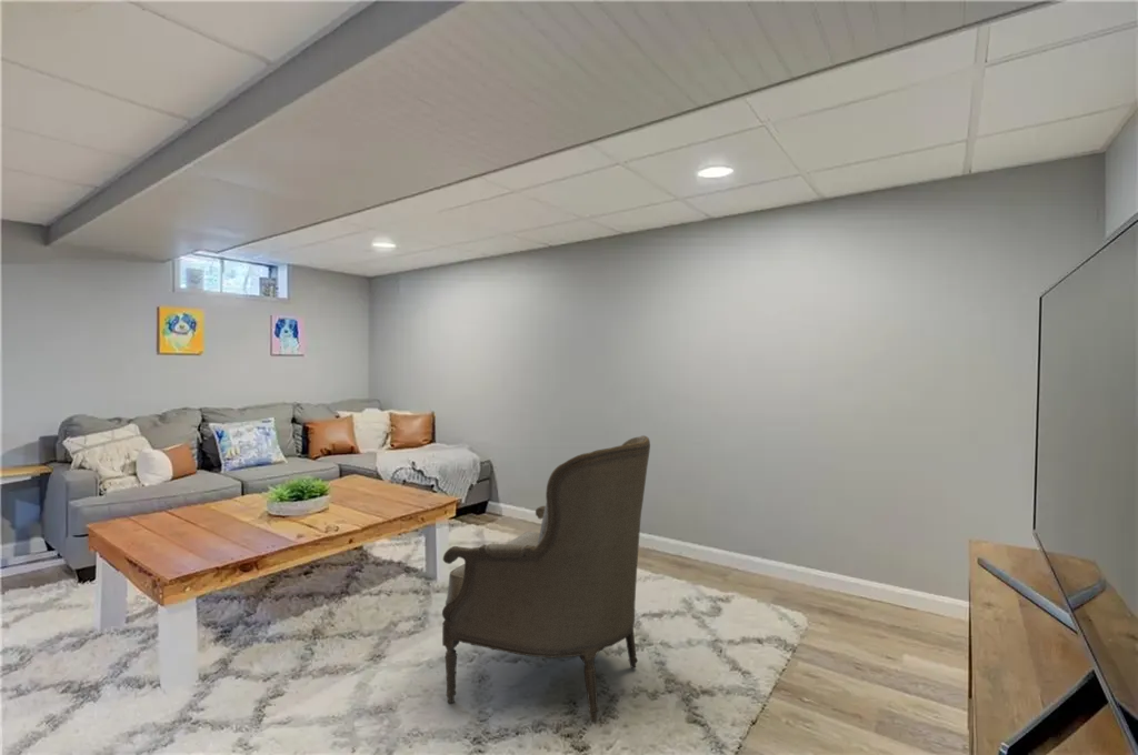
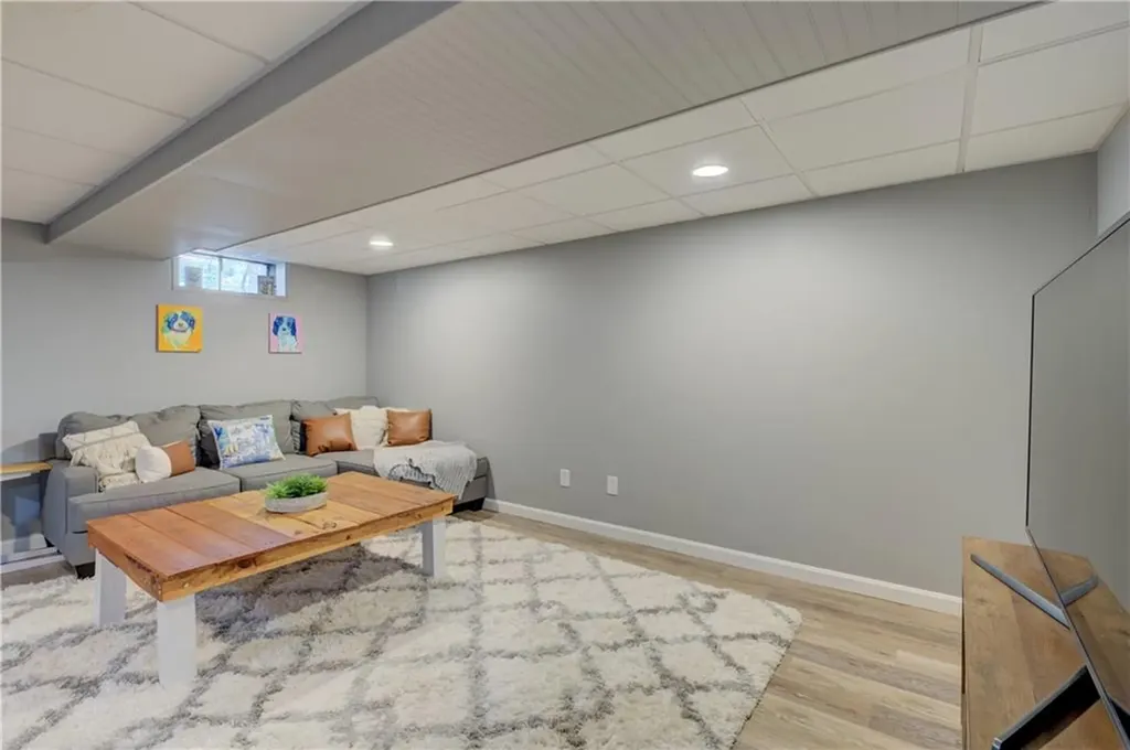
- armchair [441,434,651,722]
